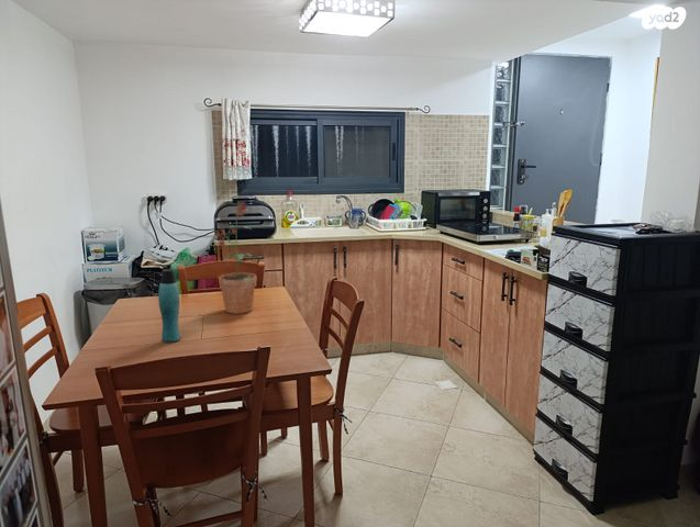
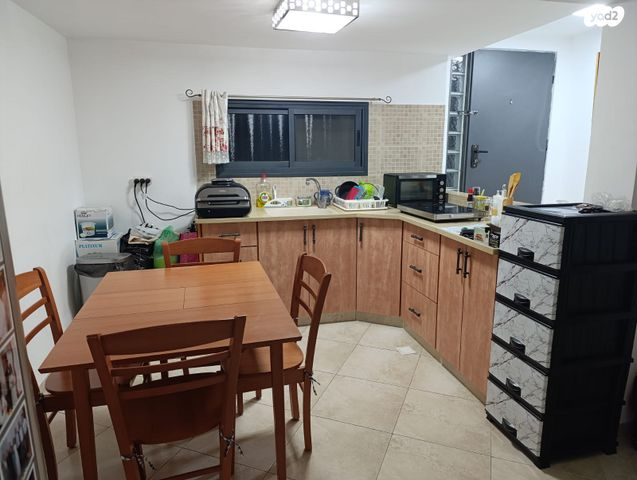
- potted plant [214,200,257,315]
- bottle [157,268,181,344]
